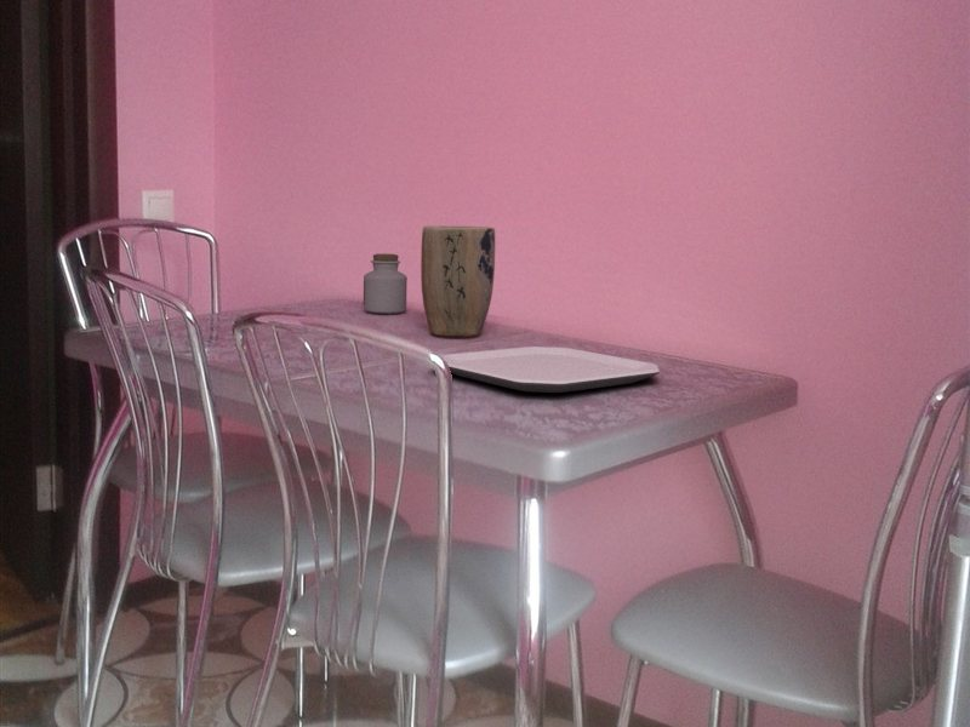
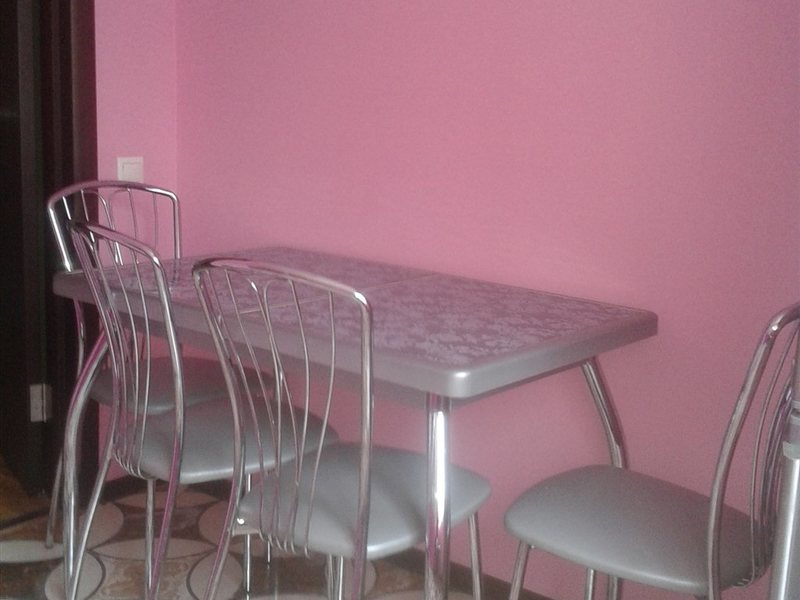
- plate [440,345,661,394]
- plant pot [420,224,496,338]
- jar [363,252,409,315]
